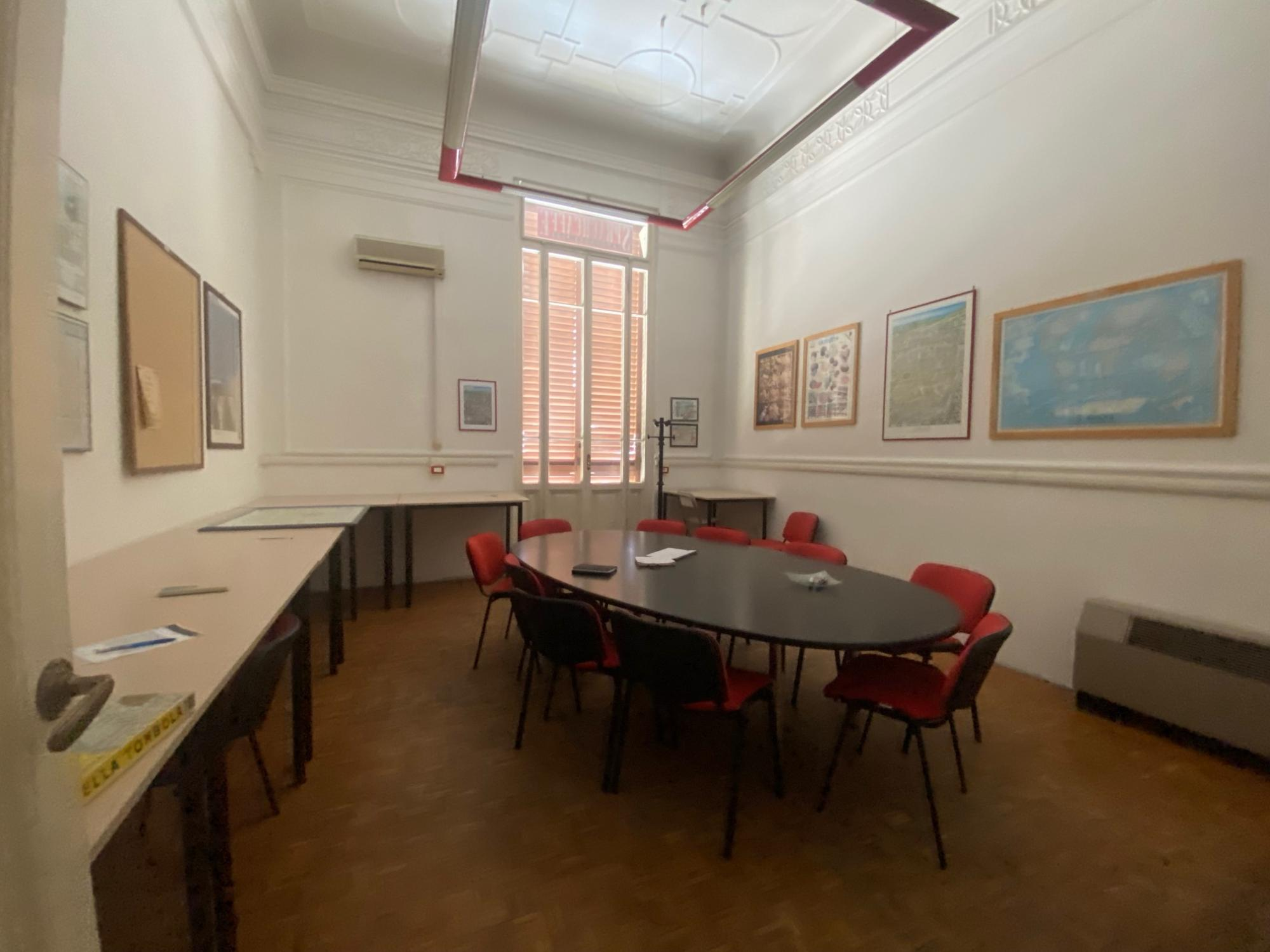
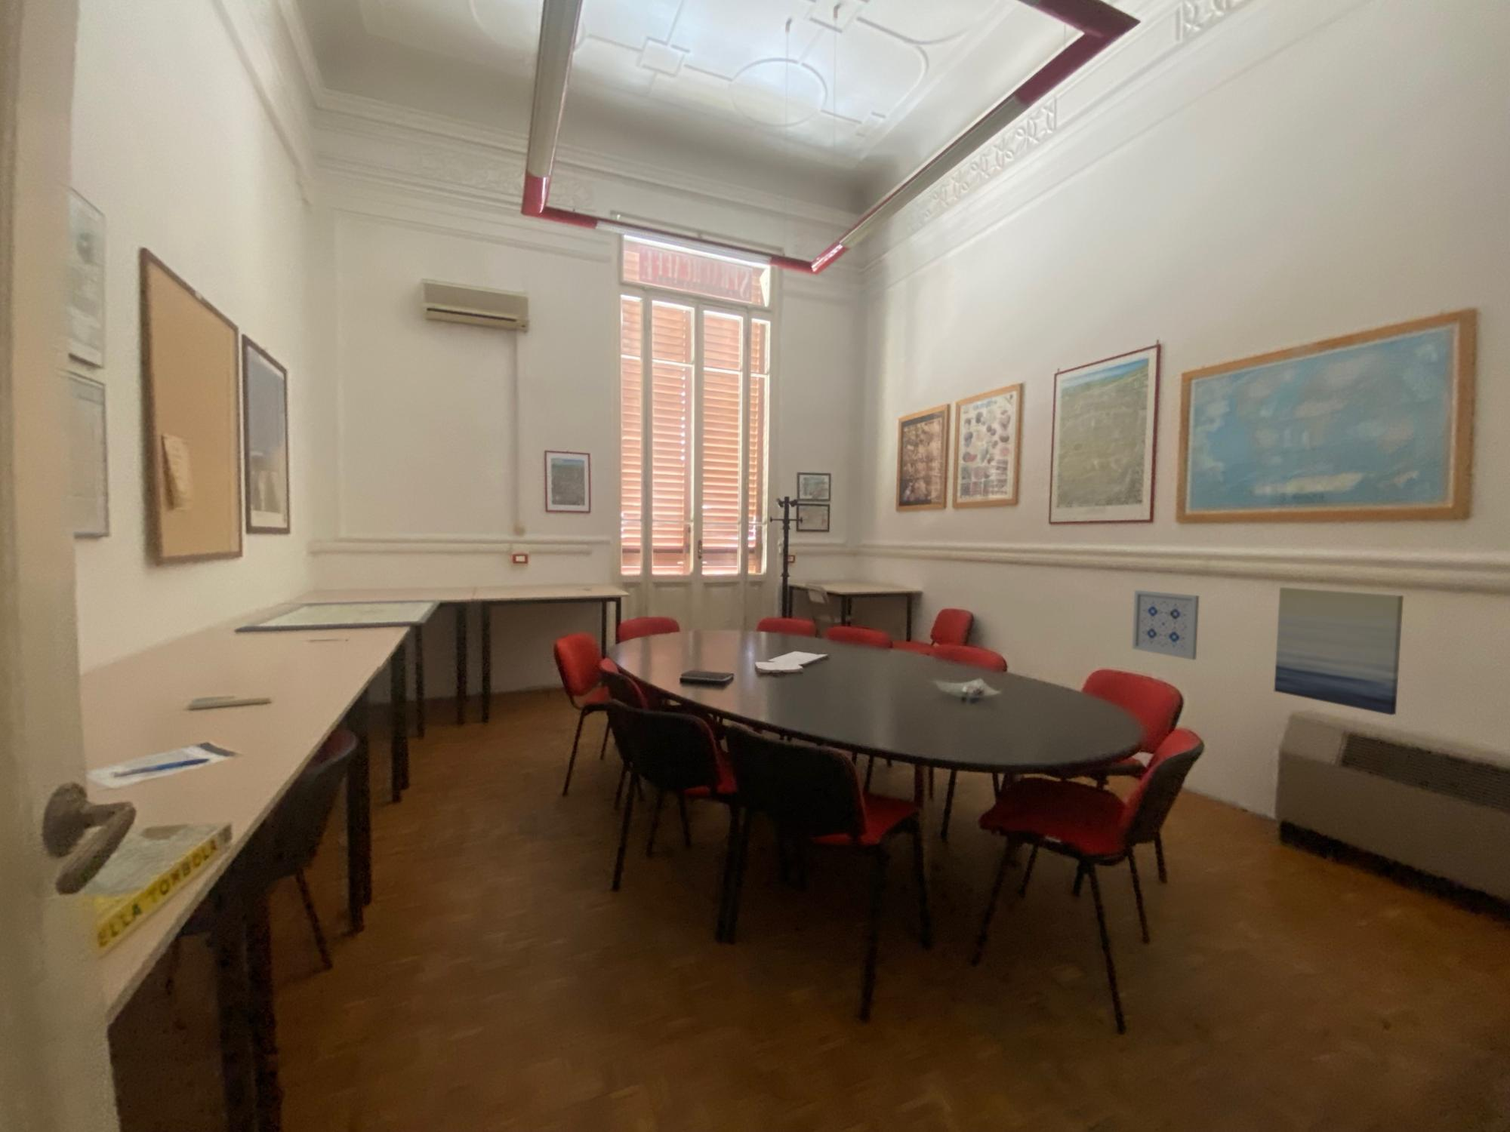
+ wall art [1131,590,1200,660]
+ wall art [1273,586,1404,716]
